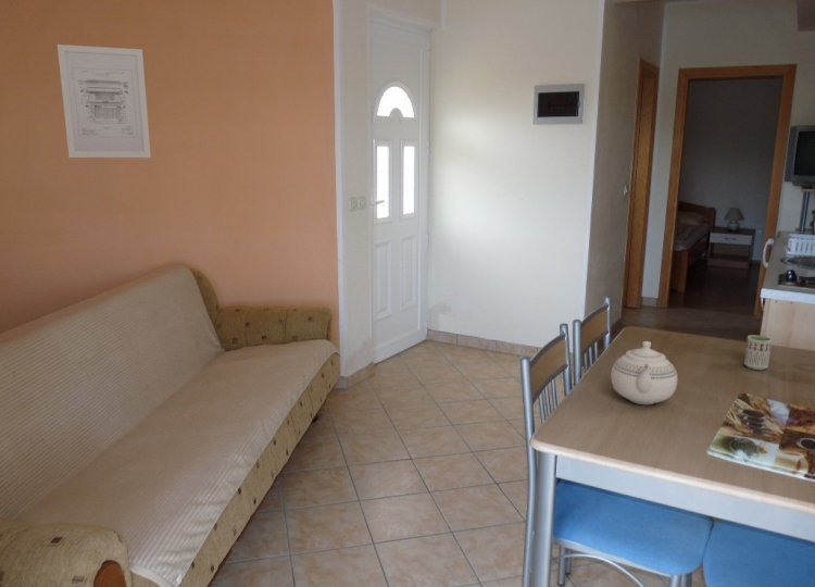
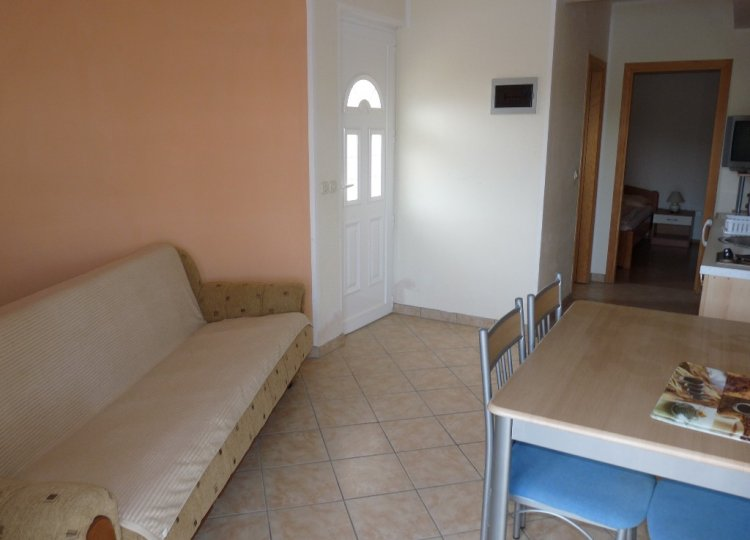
- cup [743,334,773,371]
- wall art [57,43,152,159]
- teapot [611,340,678,405]
